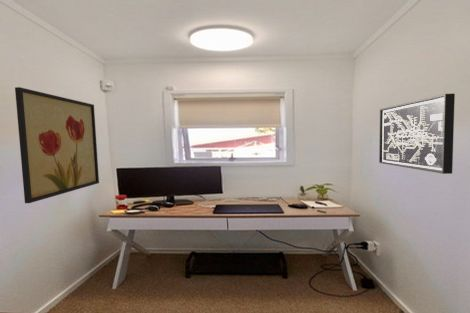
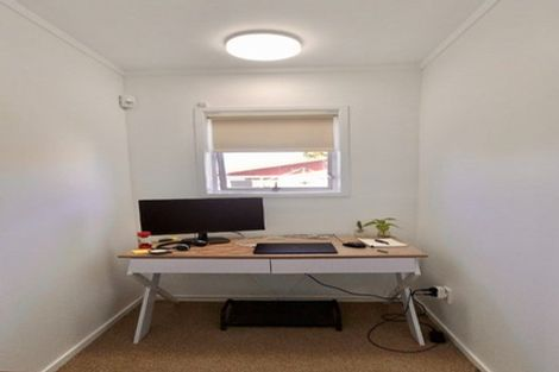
- wall art [14,86,100,204]
- wall art [378,93,456,175]
